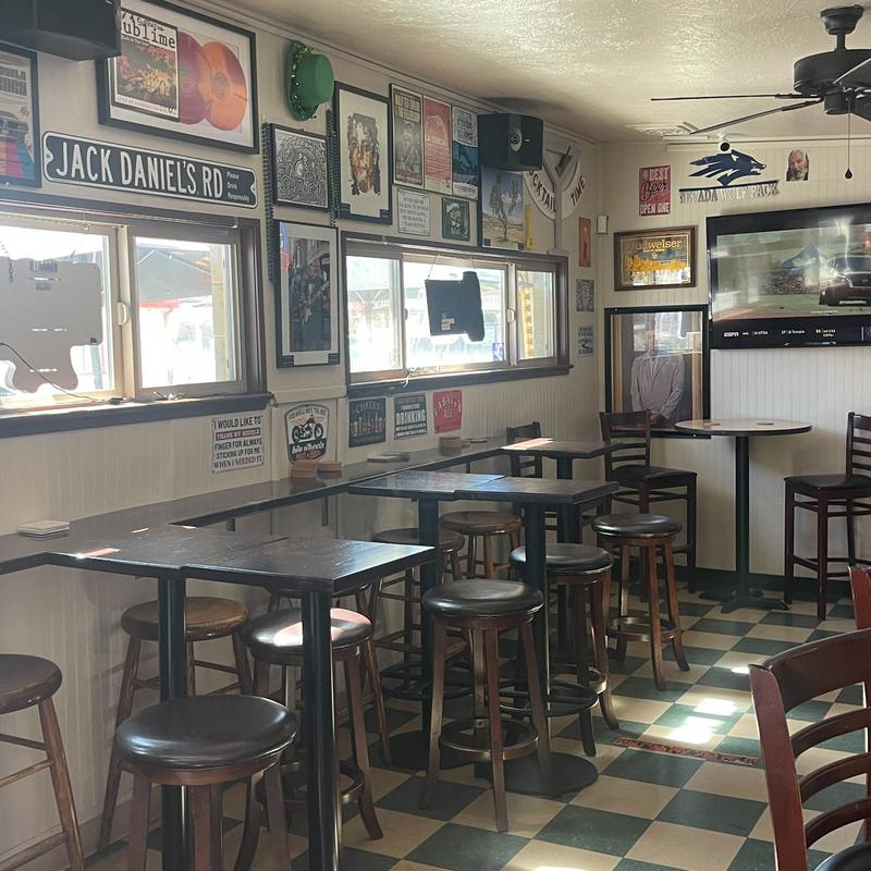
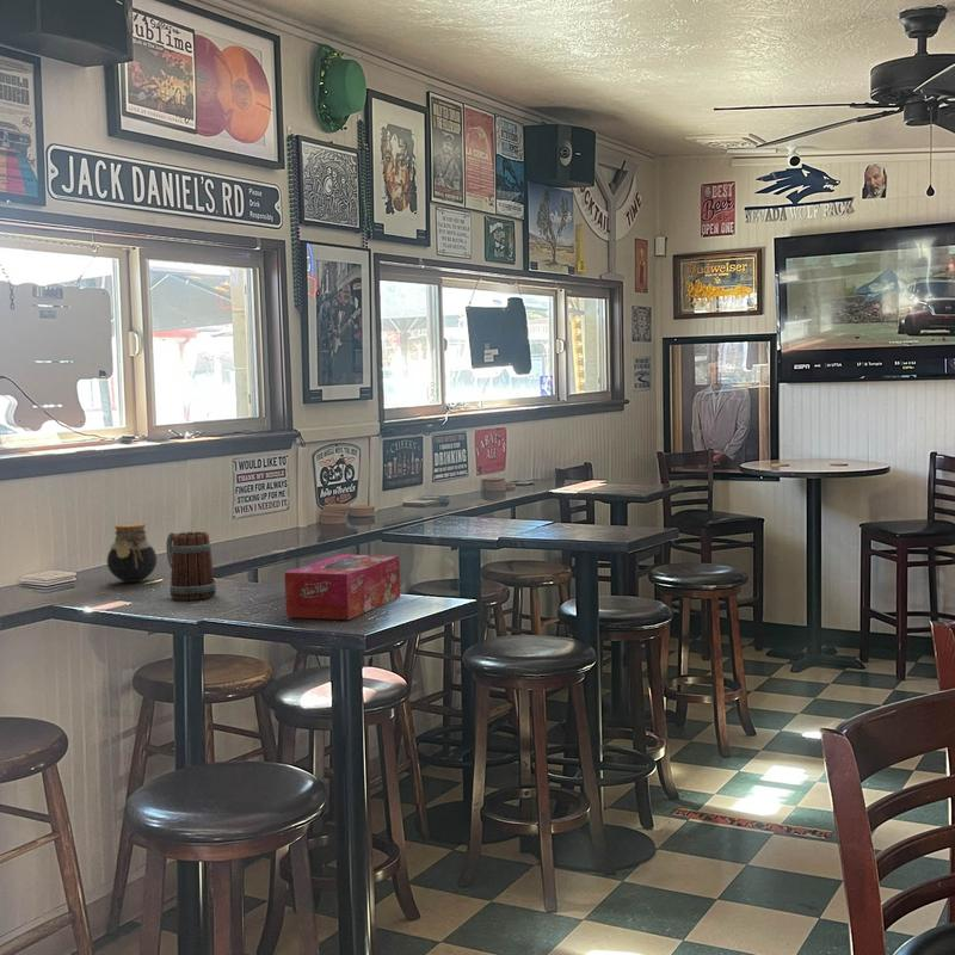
+ jar [106,522,158,584]
+ beer mug [165,530,217,602]
+ tissue box [284,553,401,621]
